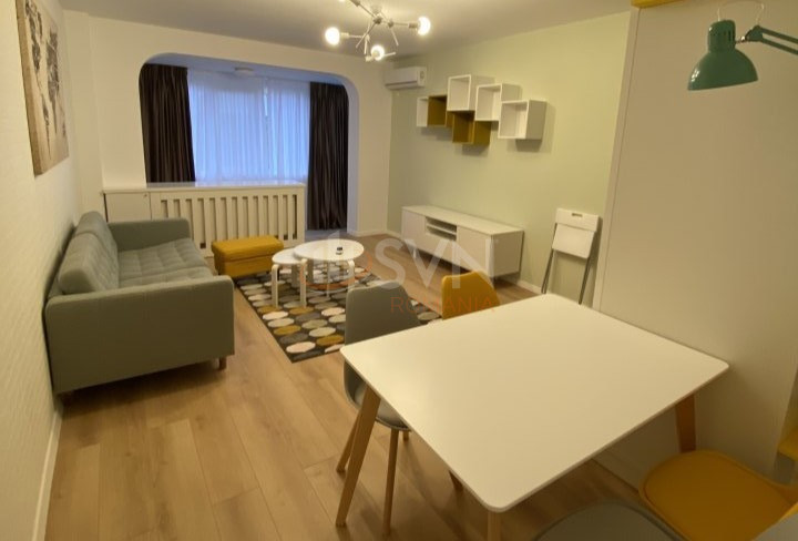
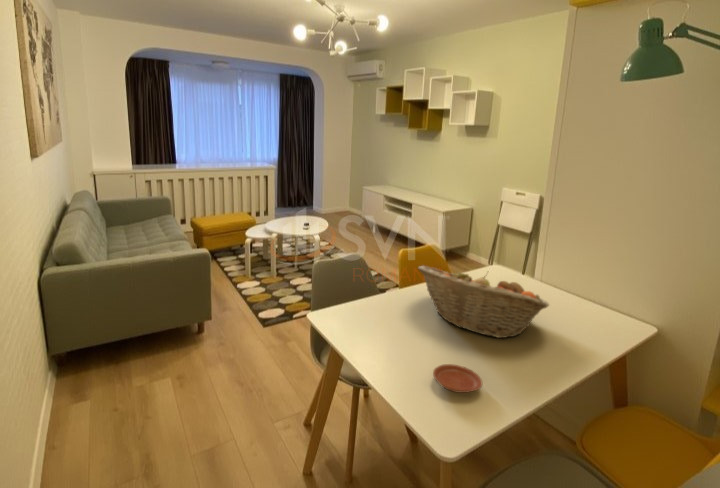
+ fruit basket [417,264,550,339]
+ plate [432,363,483,394]
